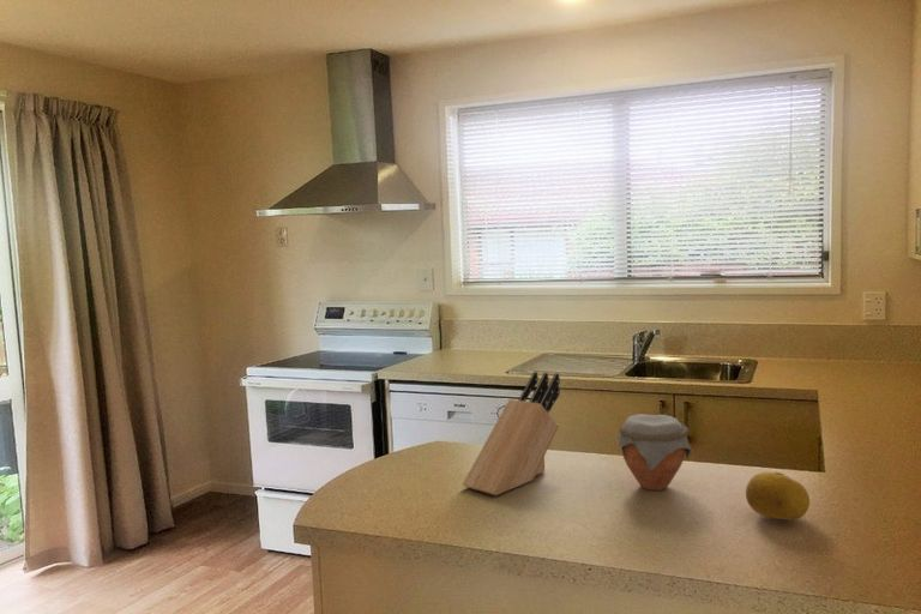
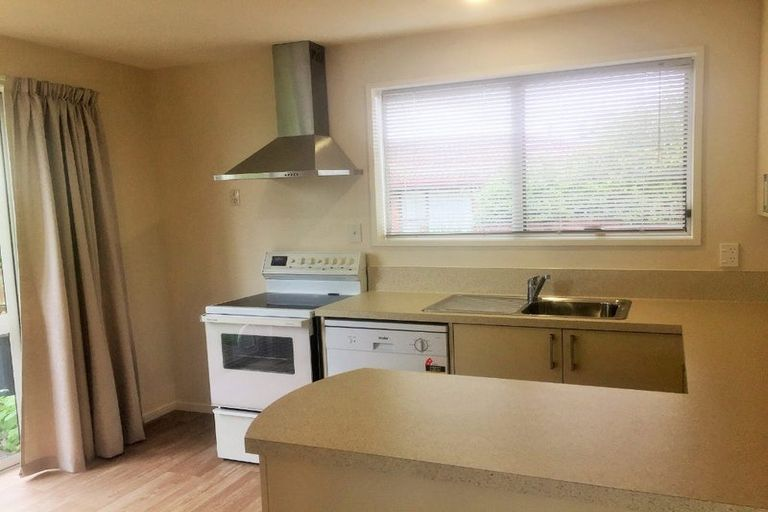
- jar [615,413,692,492]
- knife block [460,371,561,496]
- fruit [745,470,811,522]
